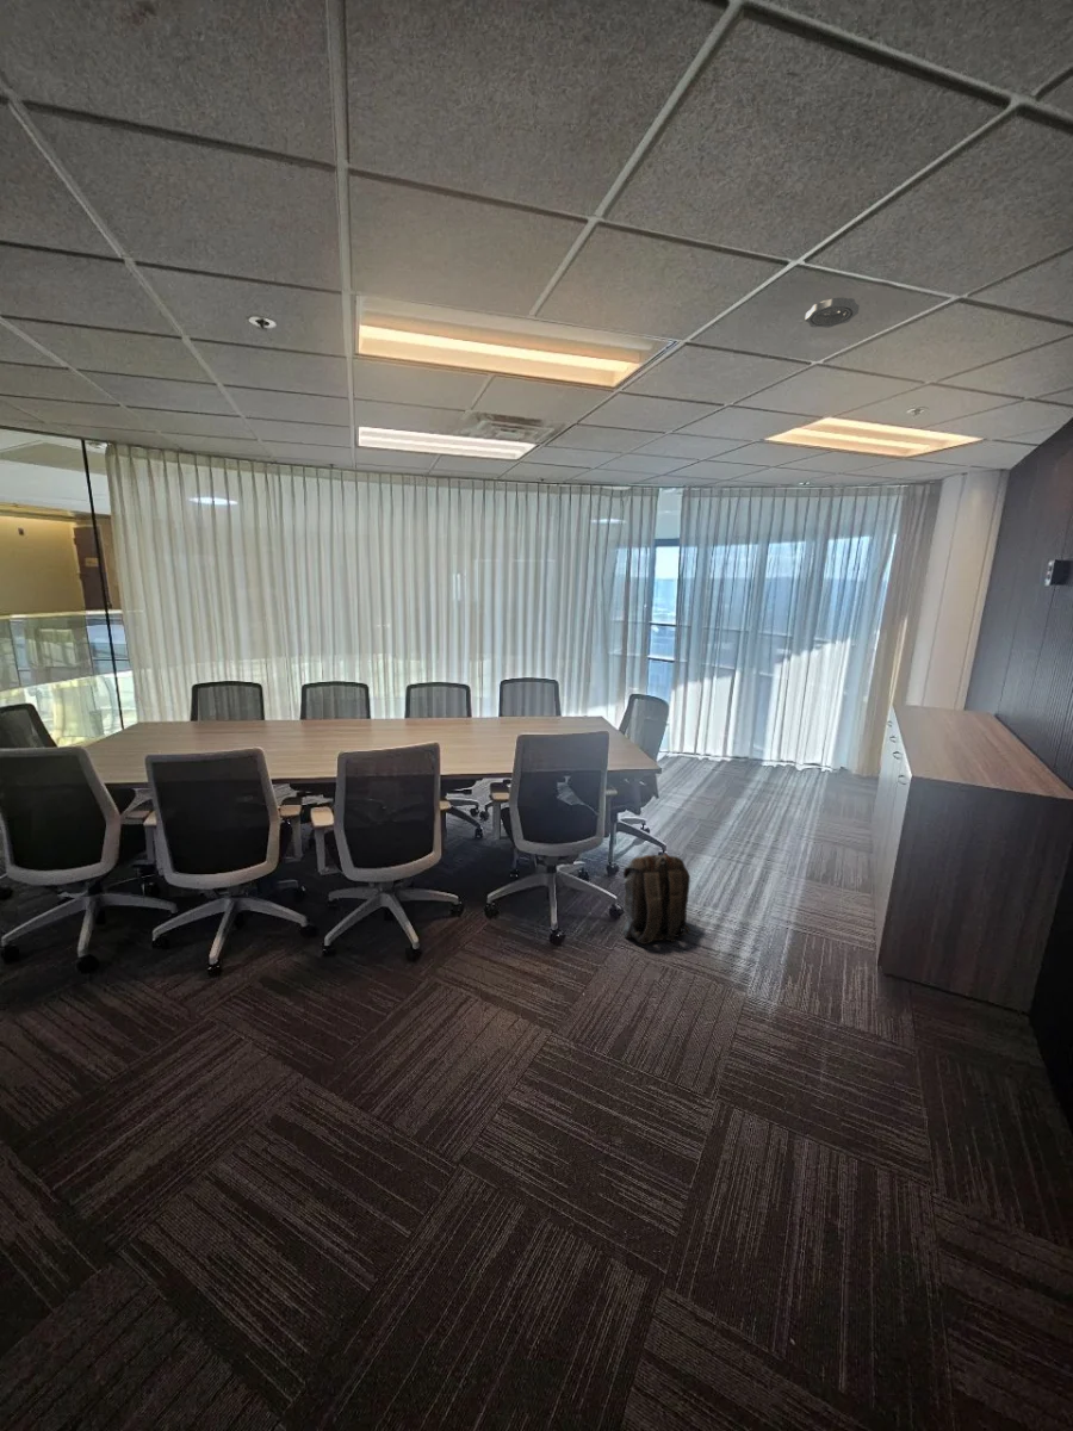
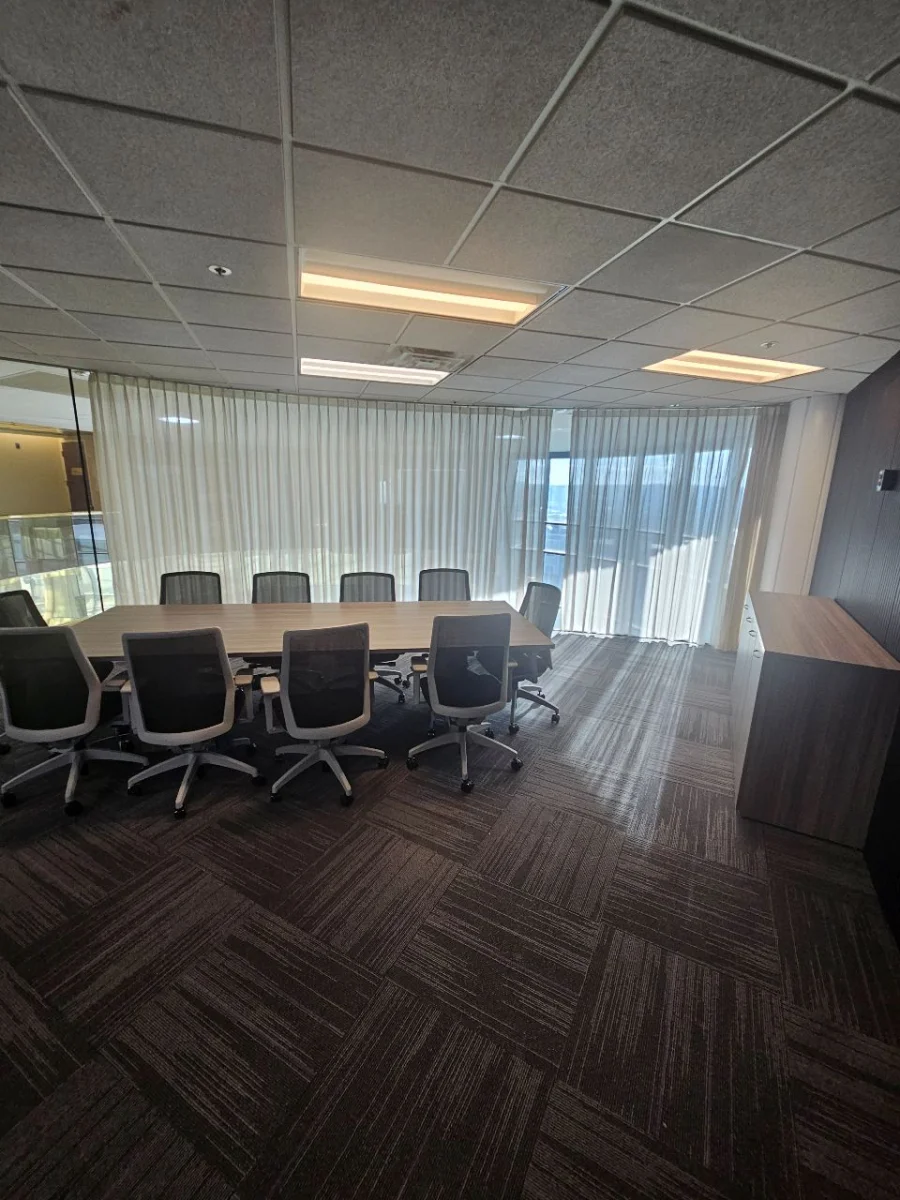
- backpack [622,854,691,946]
- smoke detector [804,297,861,329]
